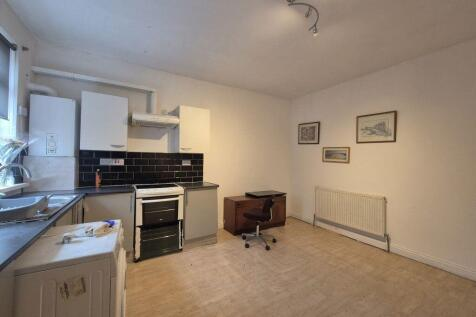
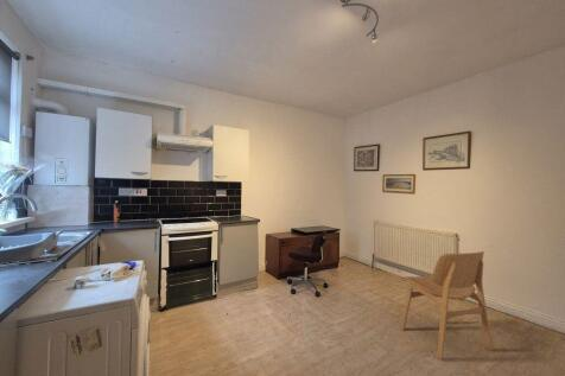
+ dining chair [399,250,494,361]
